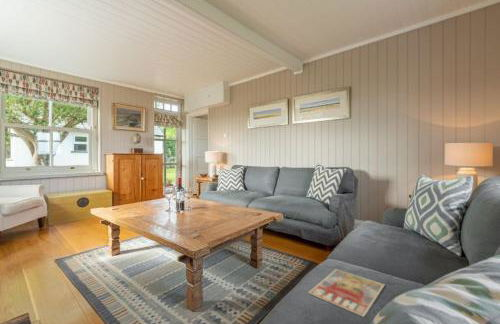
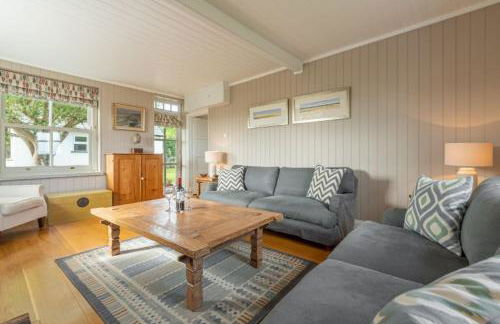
- magazine [307,268,386,318]
